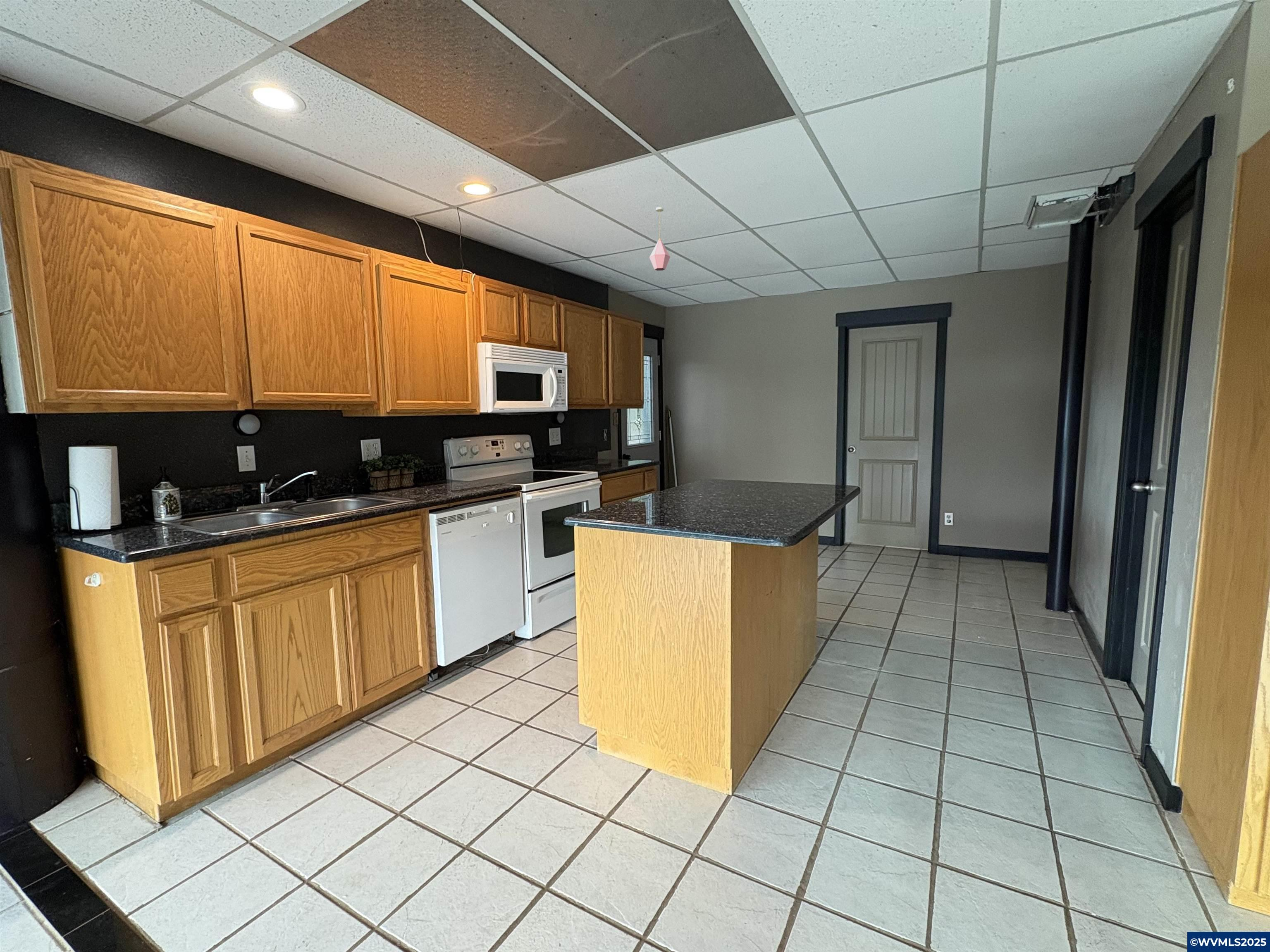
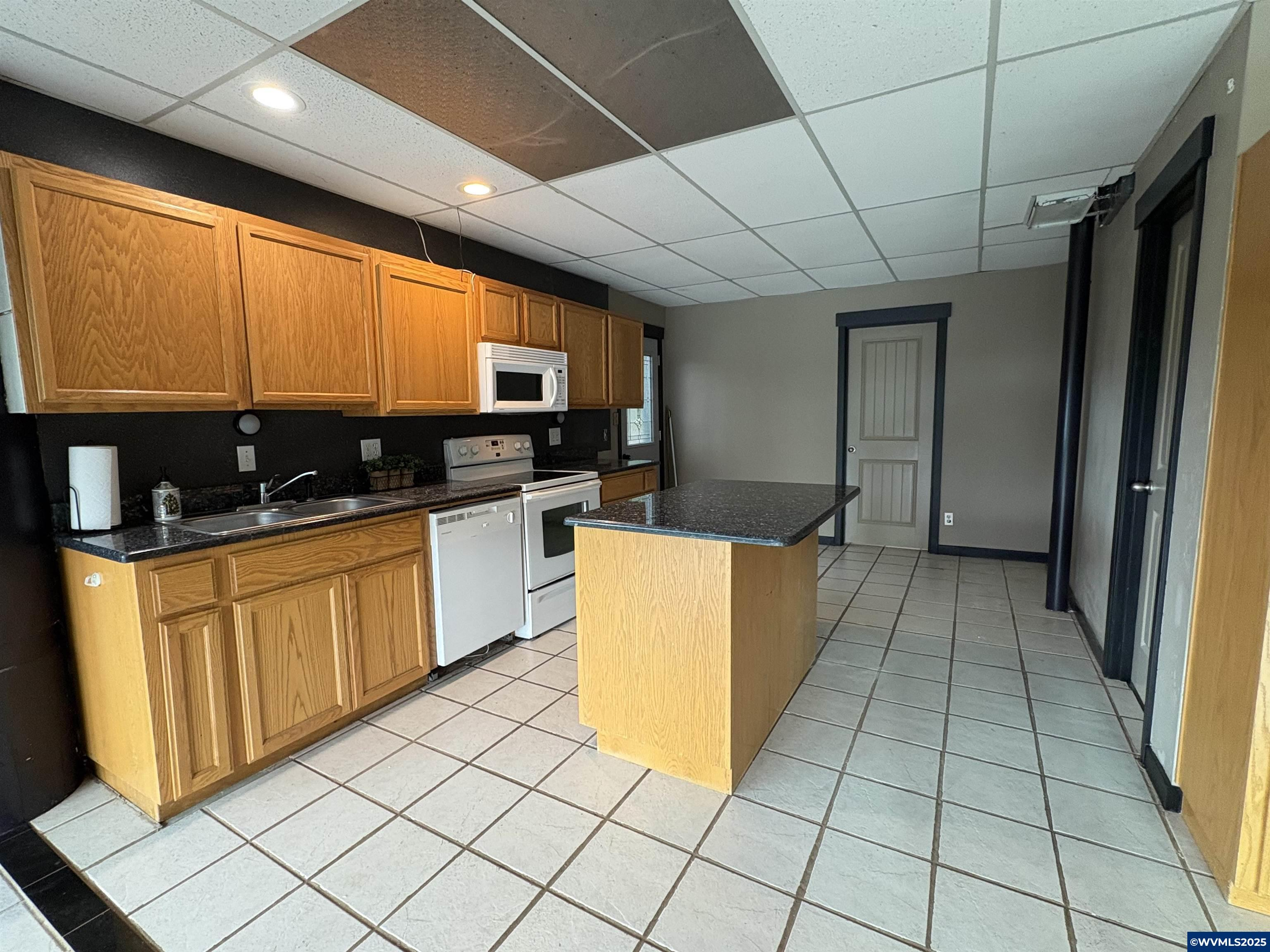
- pendant light [649,207,671,271]
